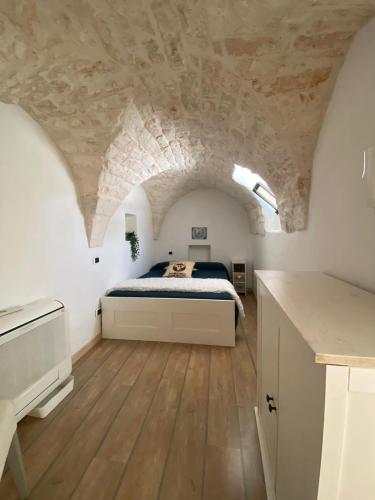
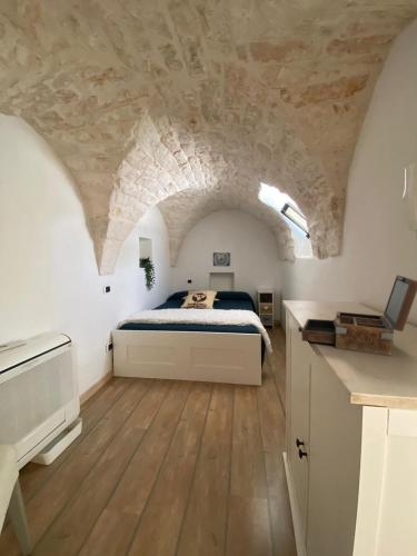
+ decorative box [297,275,417,357]
